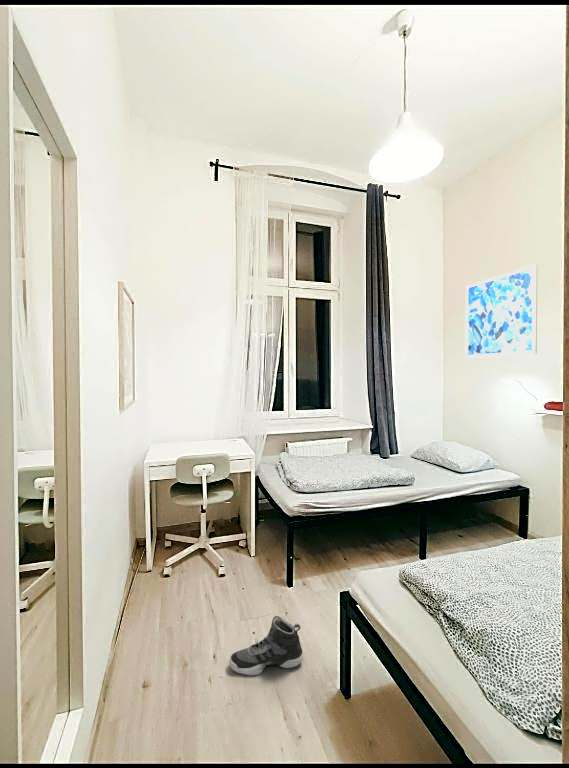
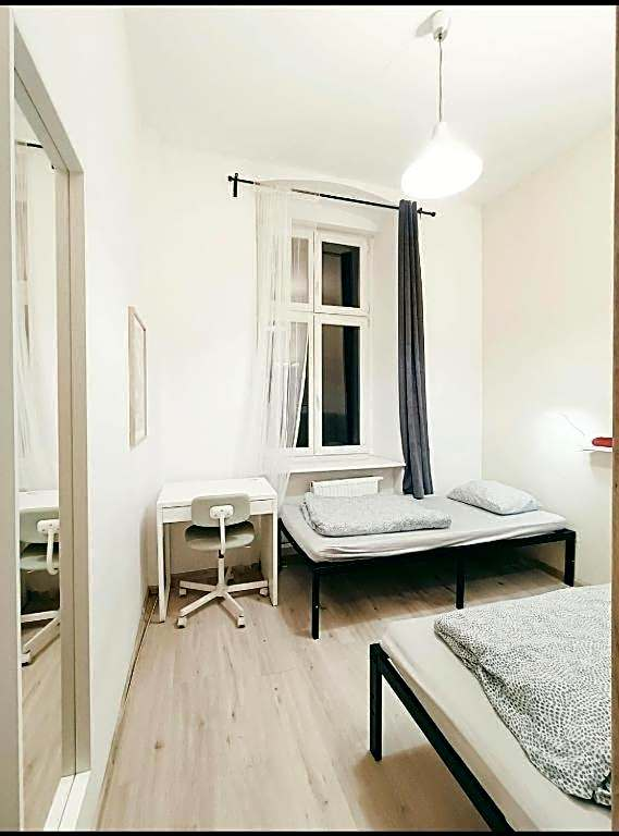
- wall art [464,263,539,359]
- sneaker [228,615,304,676]
